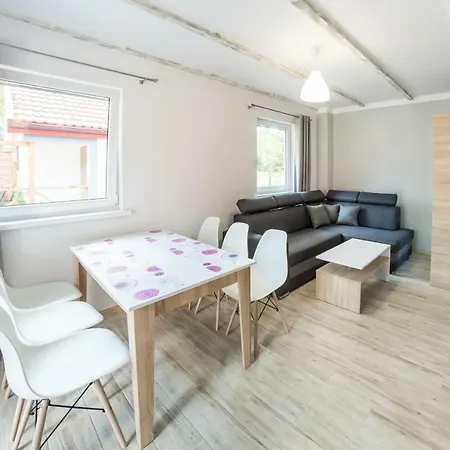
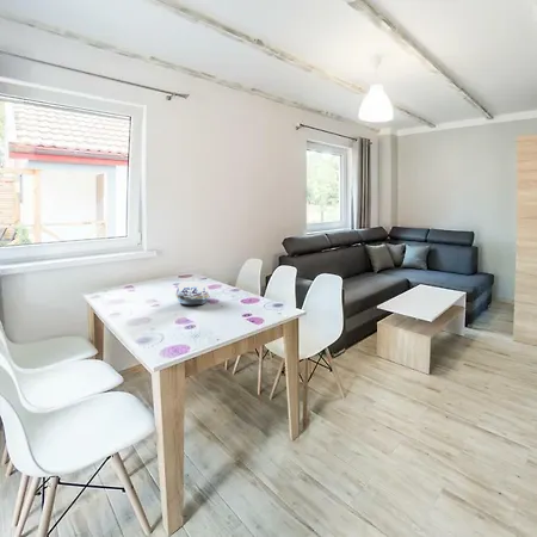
+ decorative bowl [174,282,210,305]
